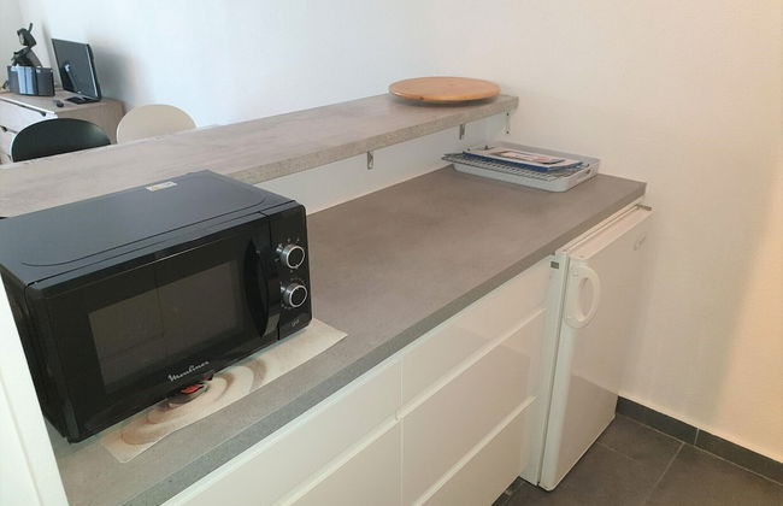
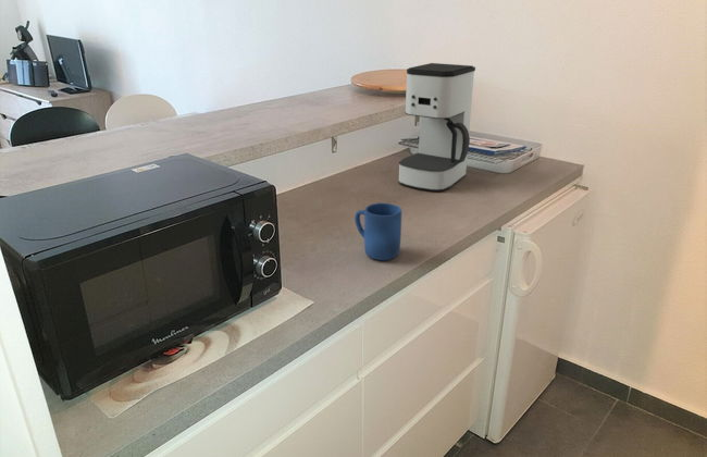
+ mug [354,202,402,261]
+ coffee maker [397,62,476,193]
